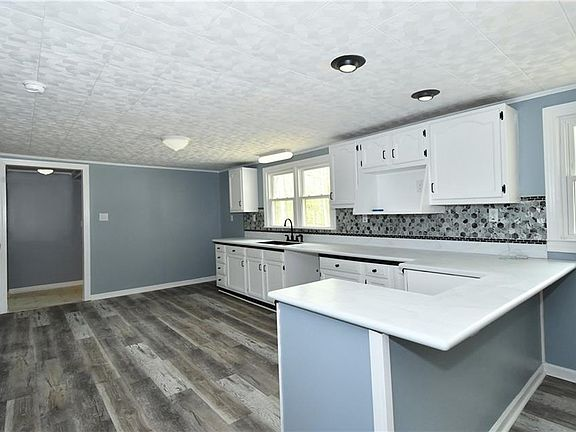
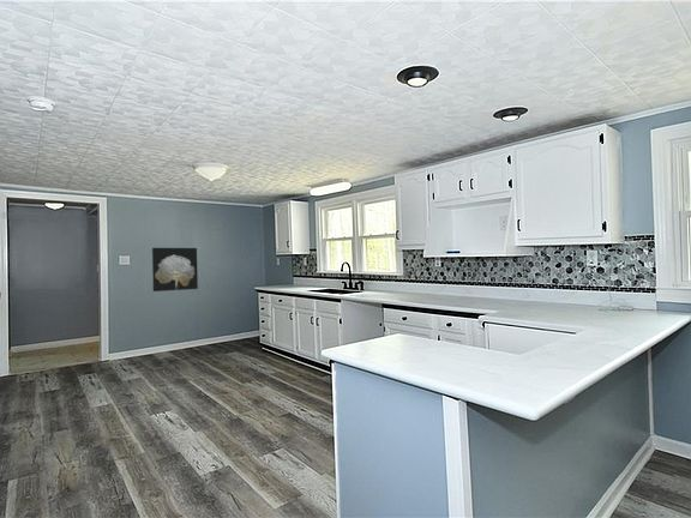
+ wall art [151,247,199,293]
